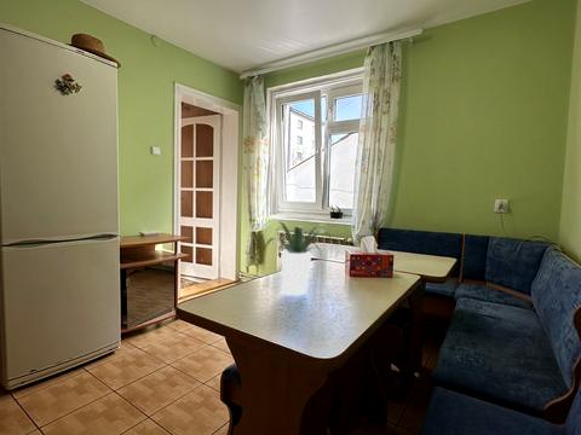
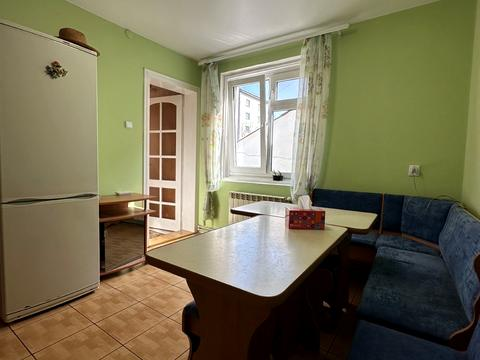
- potted plant [261,219,333,296]
